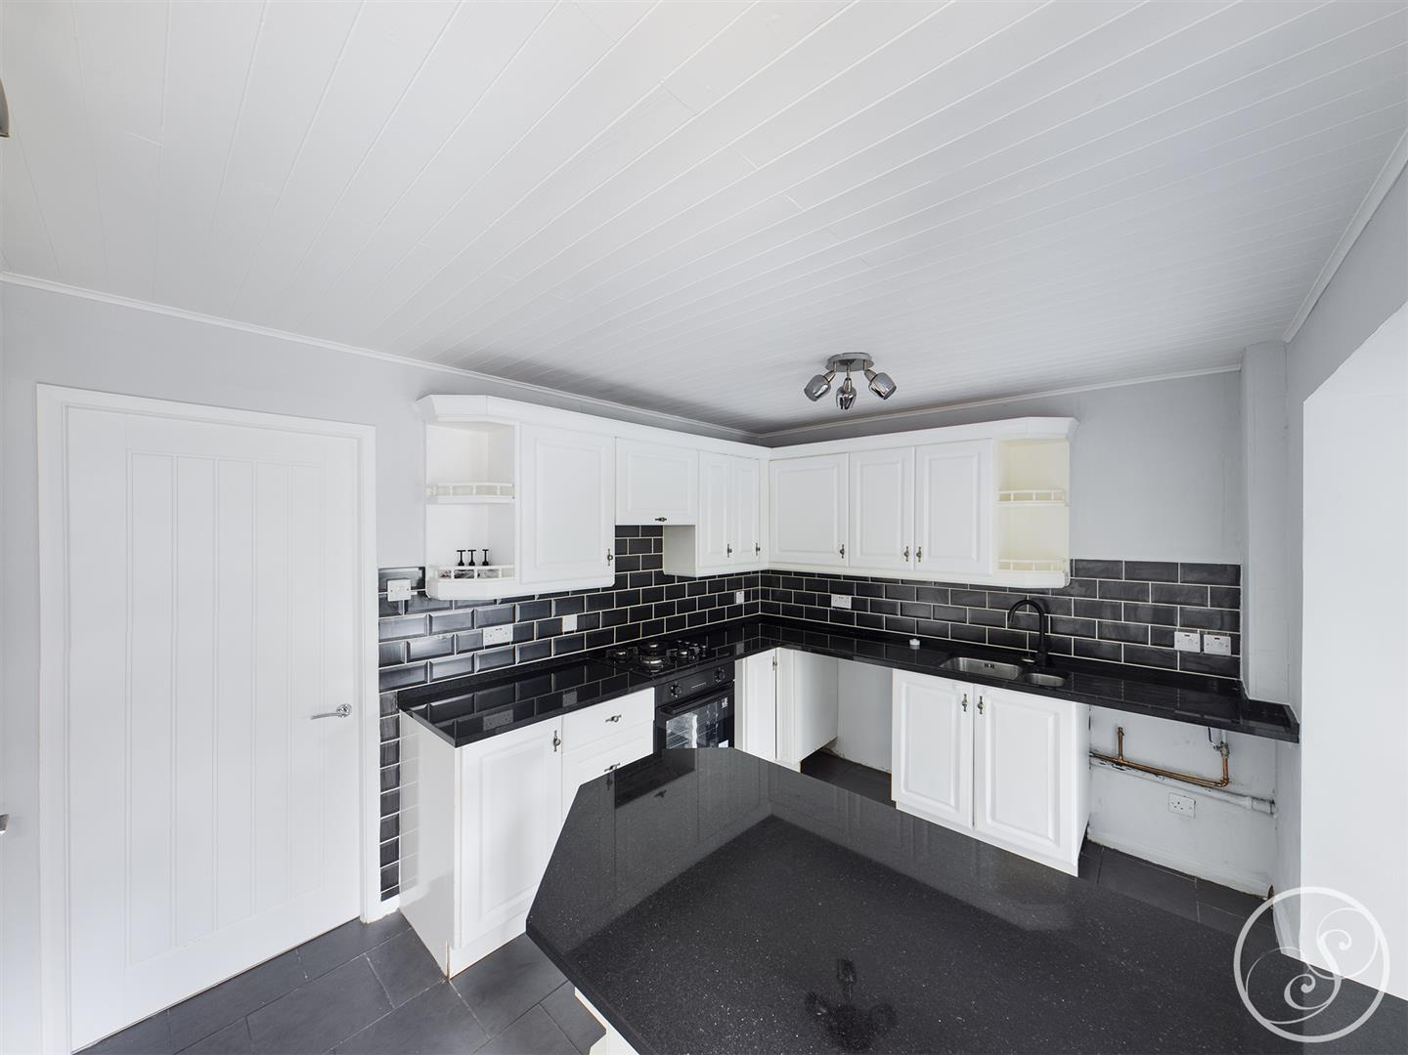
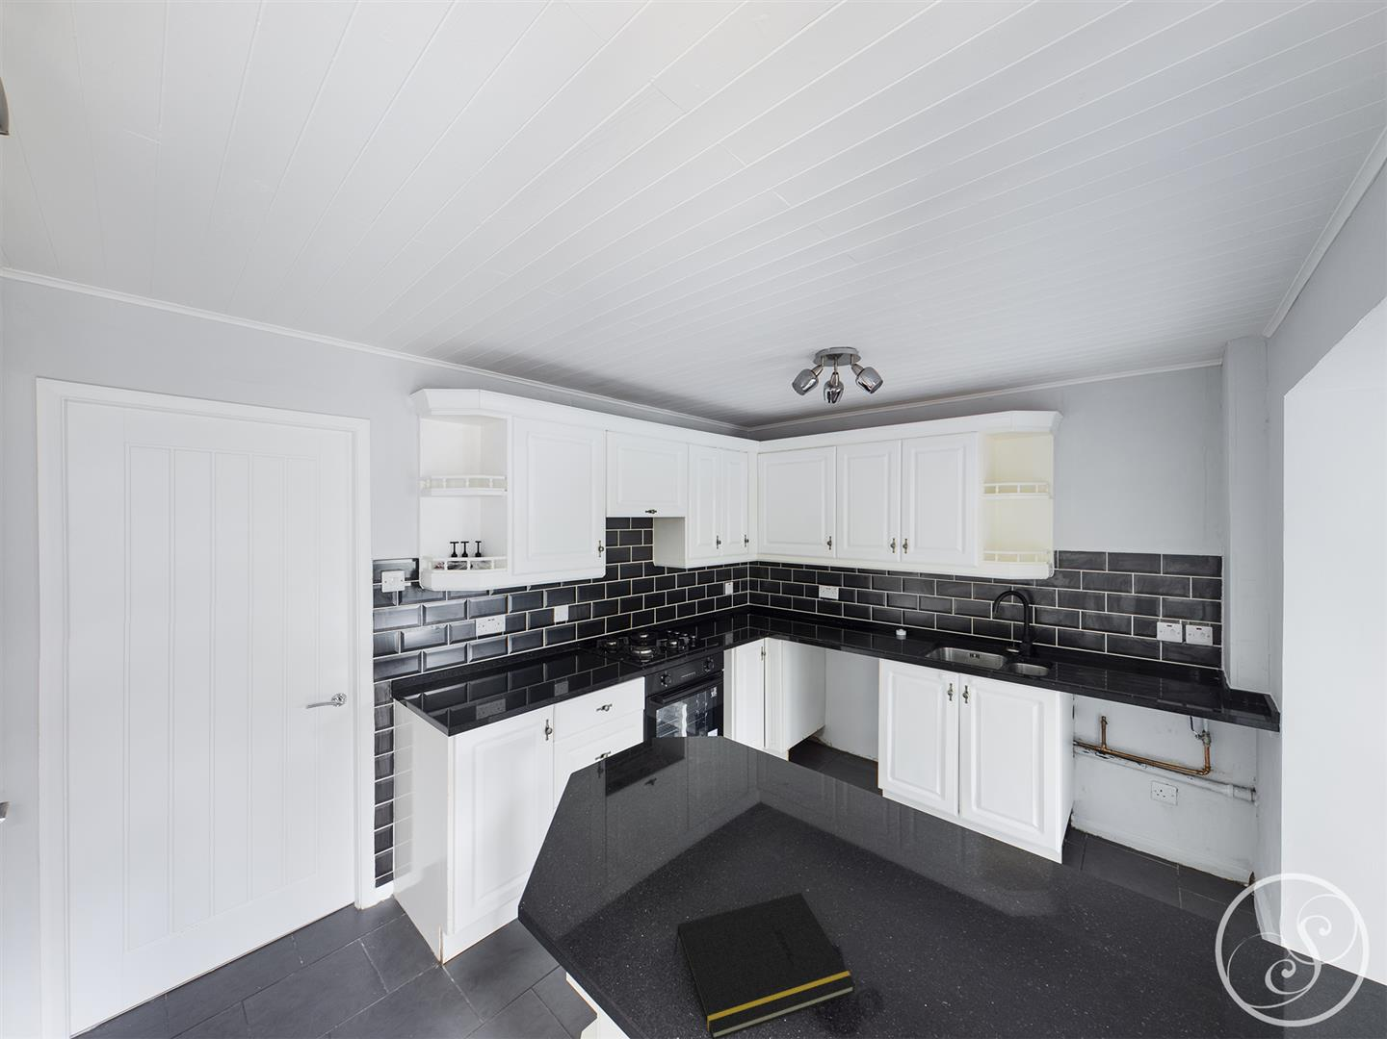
+ notepad [673,892,856,1039]
